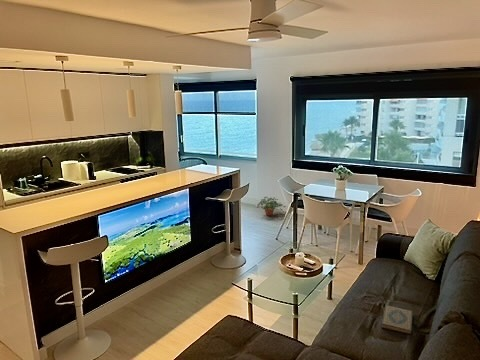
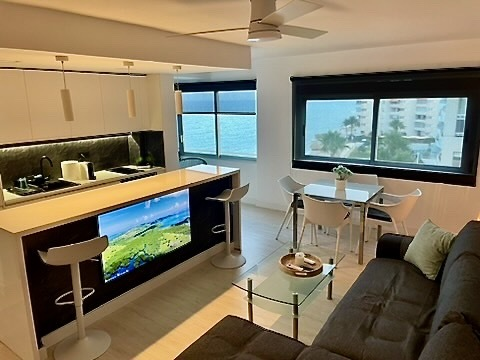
- potted plant [256,196,287,216]
- hardback book [381,304,414,336]
